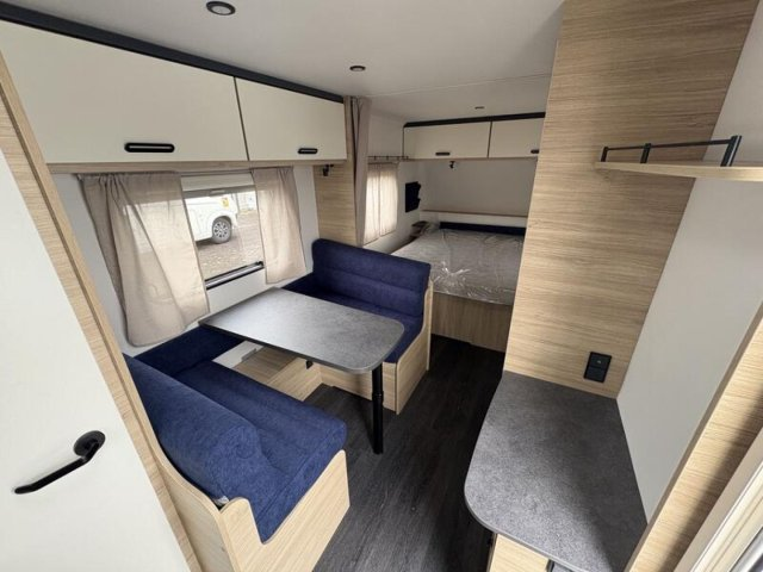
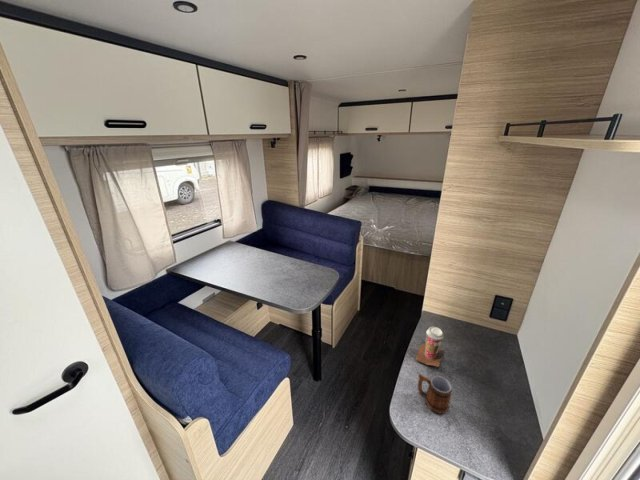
+ mug [417,373,453,415]
+ coffee cup [414,326,445,370]
